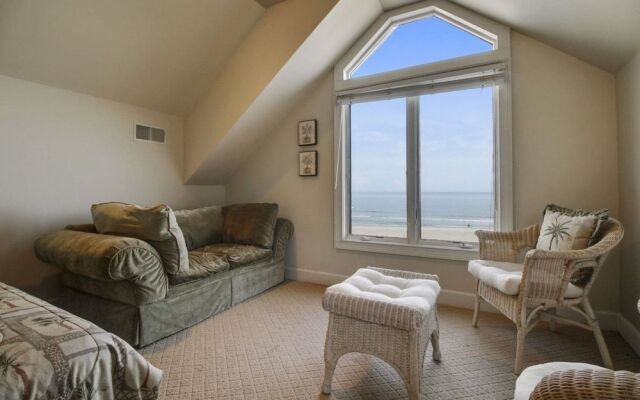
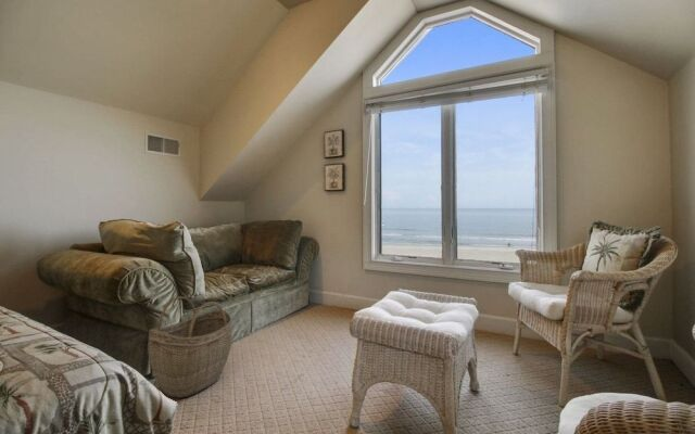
+ woven basket [147,295,233,399]
